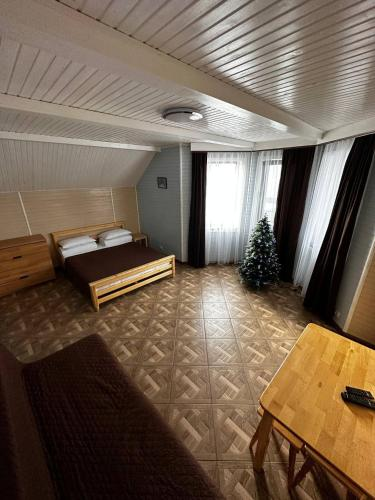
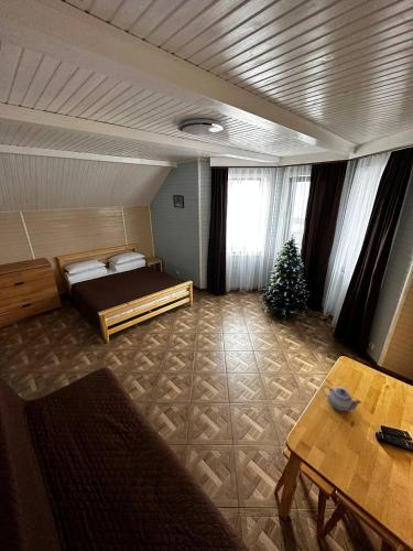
+ teapot [320,385,362,412]
